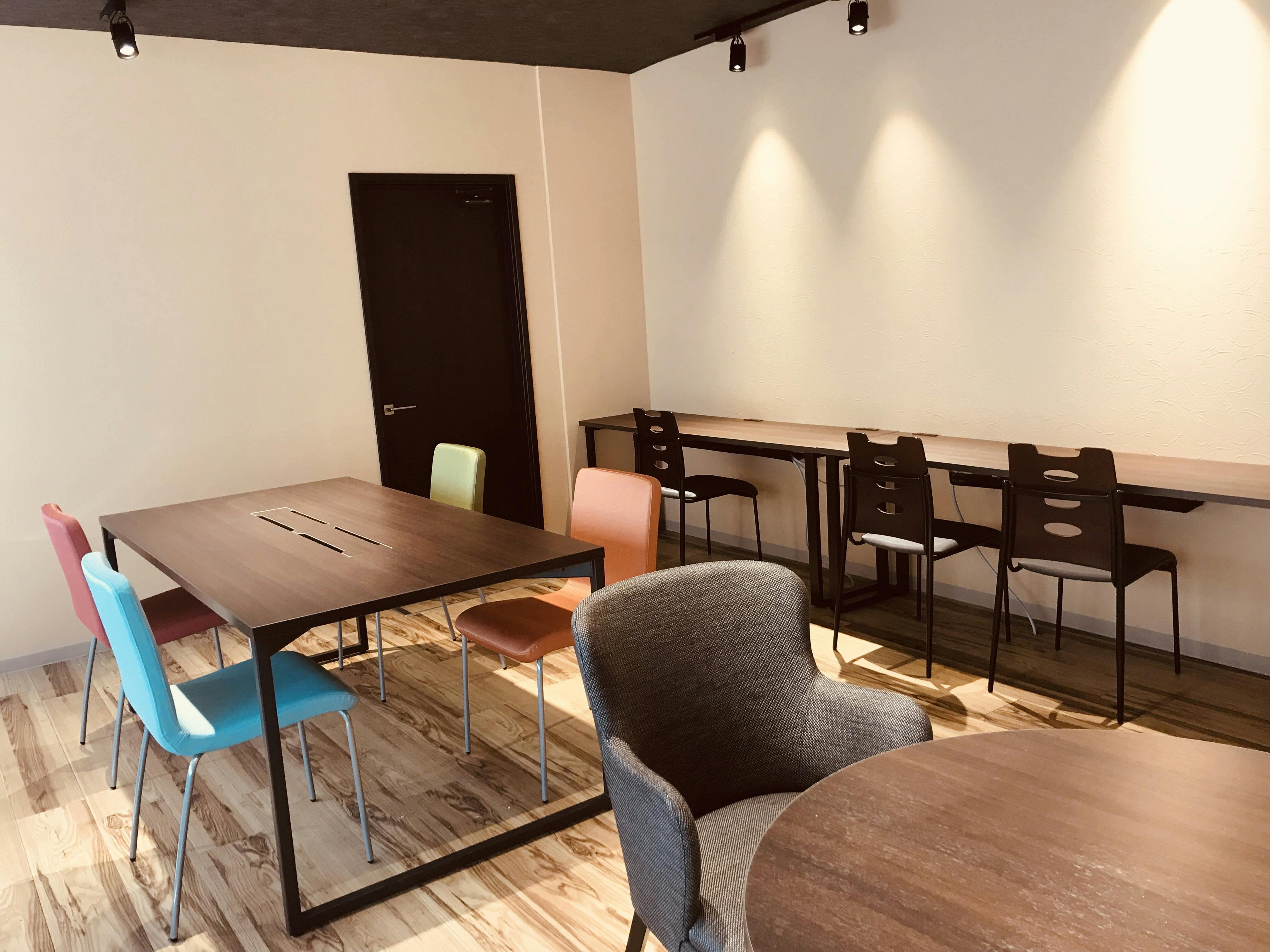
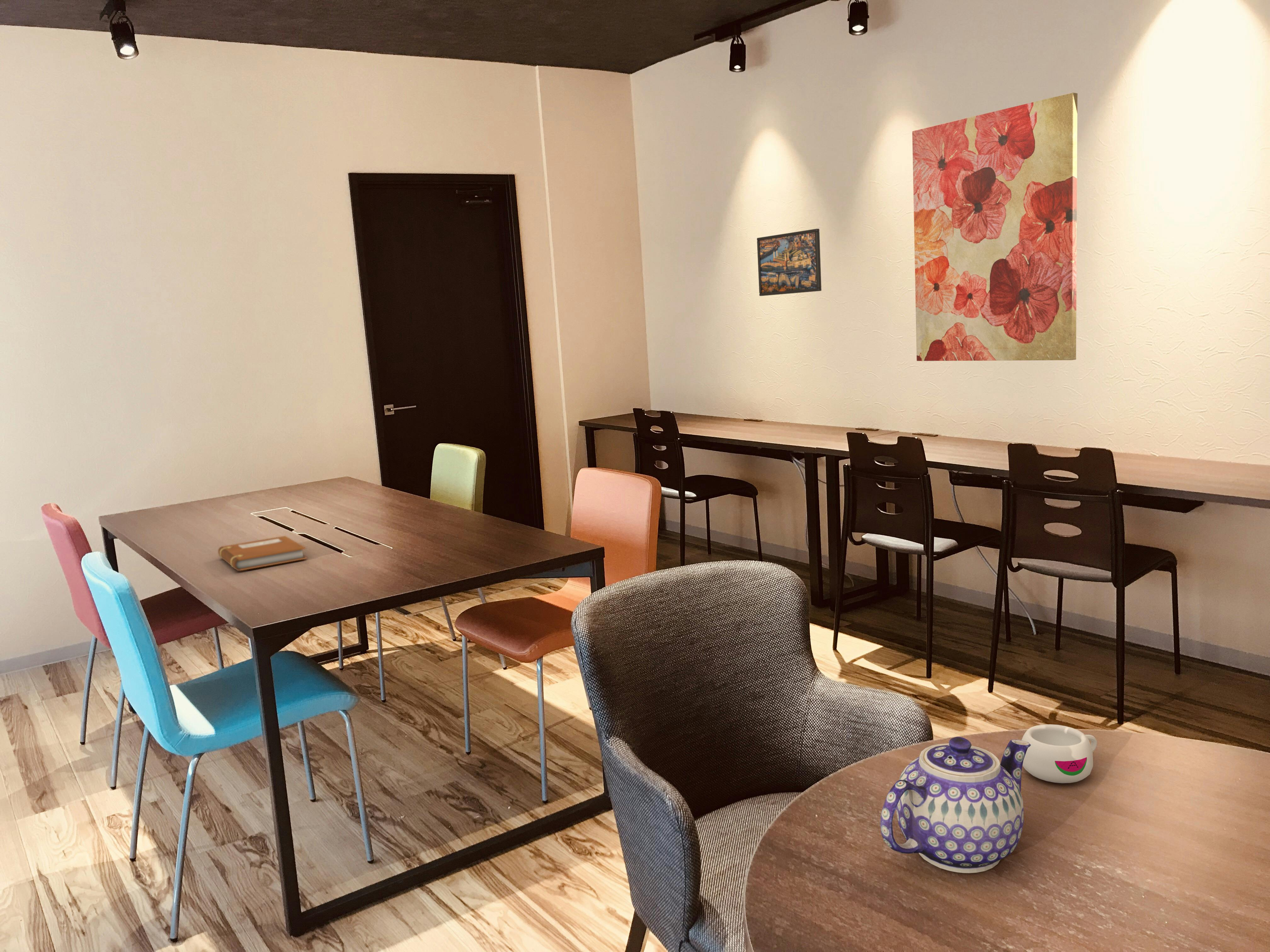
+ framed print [757,228,822,296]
+ mug [1021,724,1097,784]
+ teapot [880,737,1031,873]
+ notebook [218,535,307,571]
+ wall art [912,92,1078,361]
